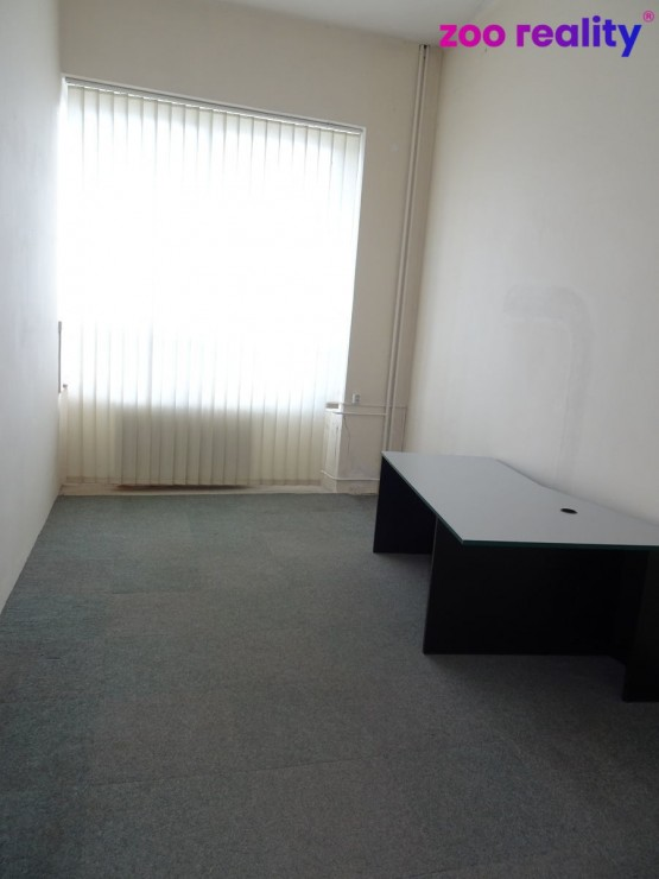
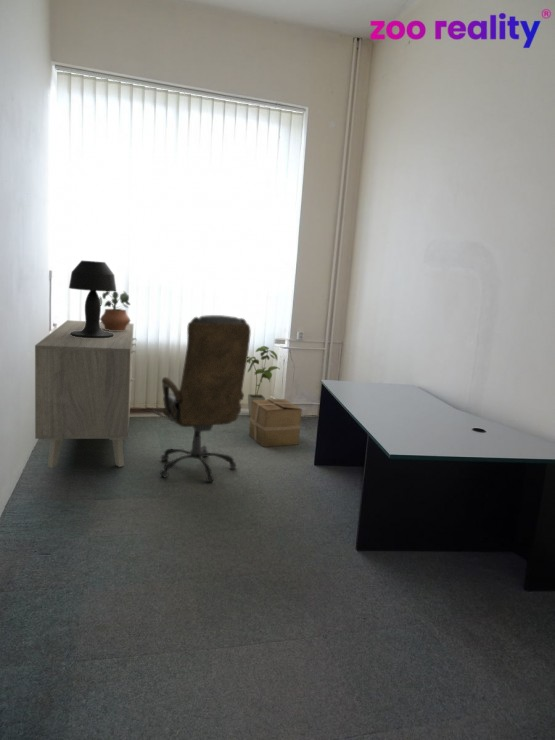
+ office chair [152,314,252,484]
+ table lamp [68,260,117,338]
+ sideboard [34,319,137,469]
+ potted plant [99,290,132,331]
+ cardboard box [248,398,303,448]
+ house plant [247,345,281,416]
